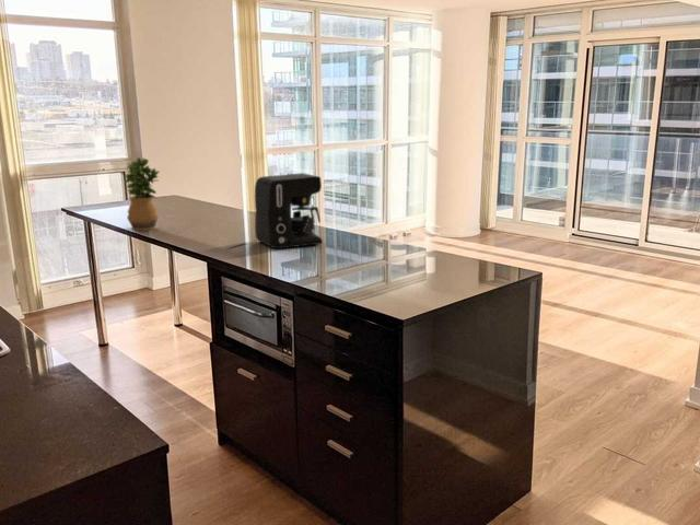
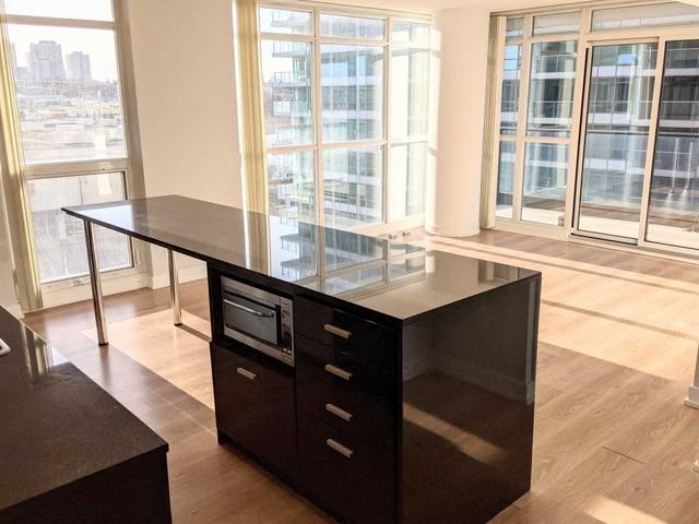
- coffee maker [254,172,324,249]
- potted plant [122,156,160,232]
